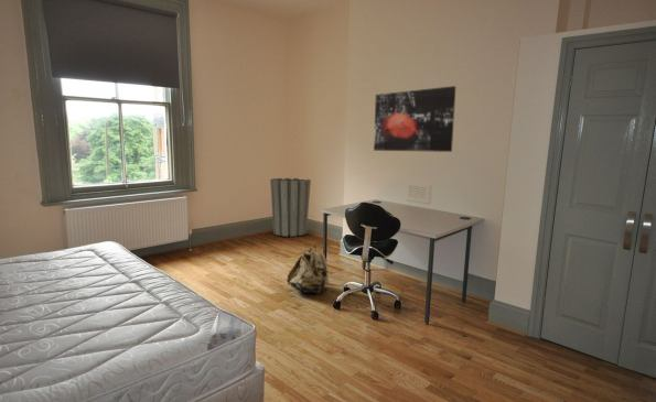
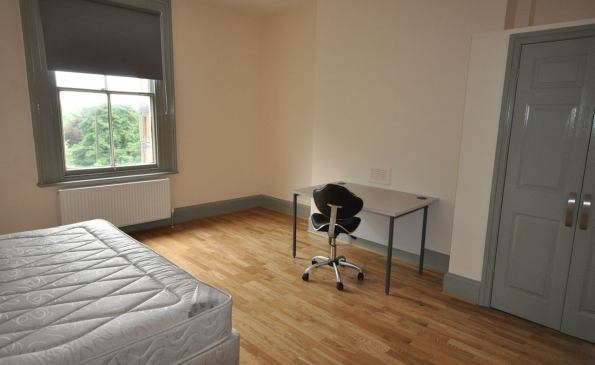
- trash can [269,177,312,238]
- backpack [286,245,330,295]
- wall art [373,85,456,153]
